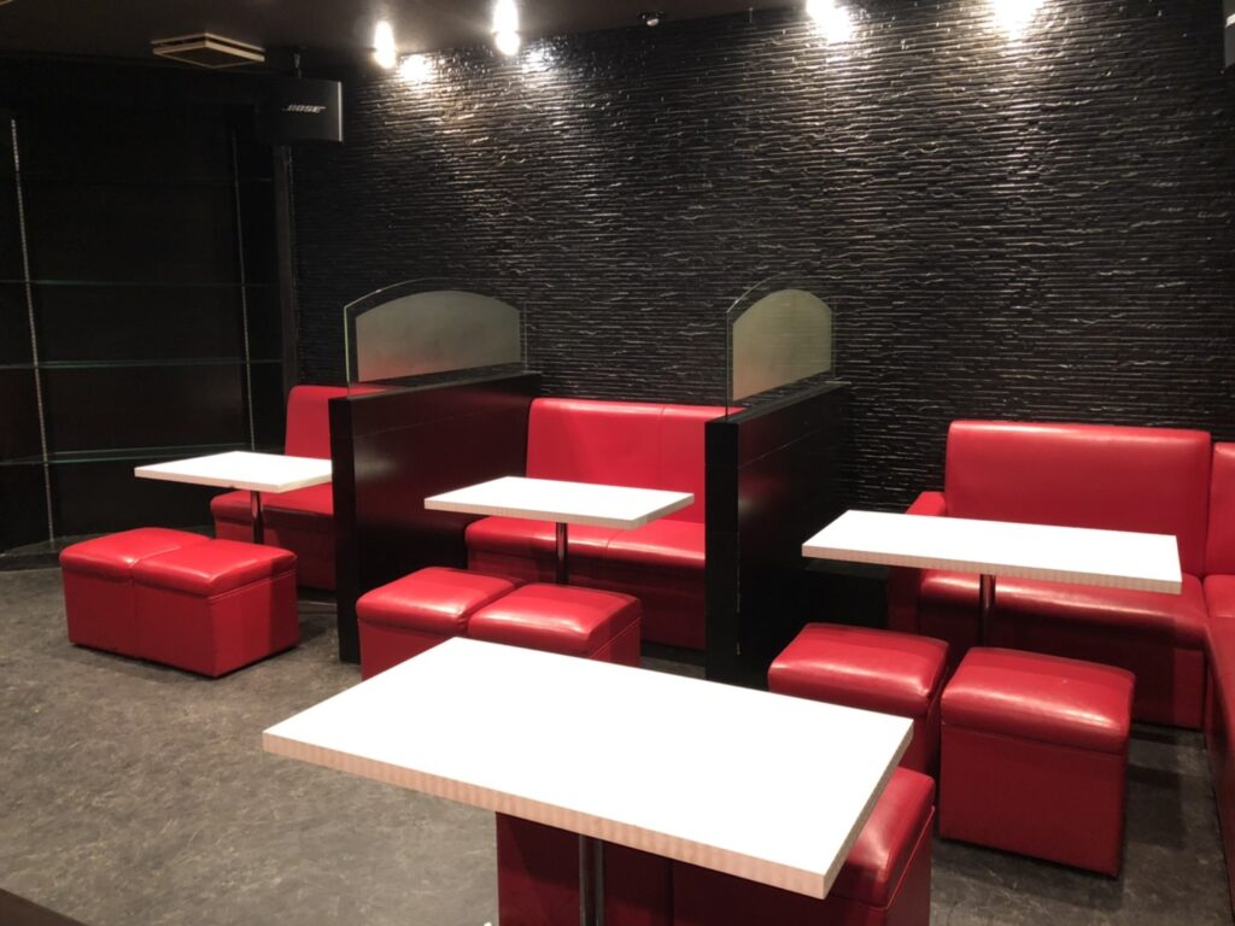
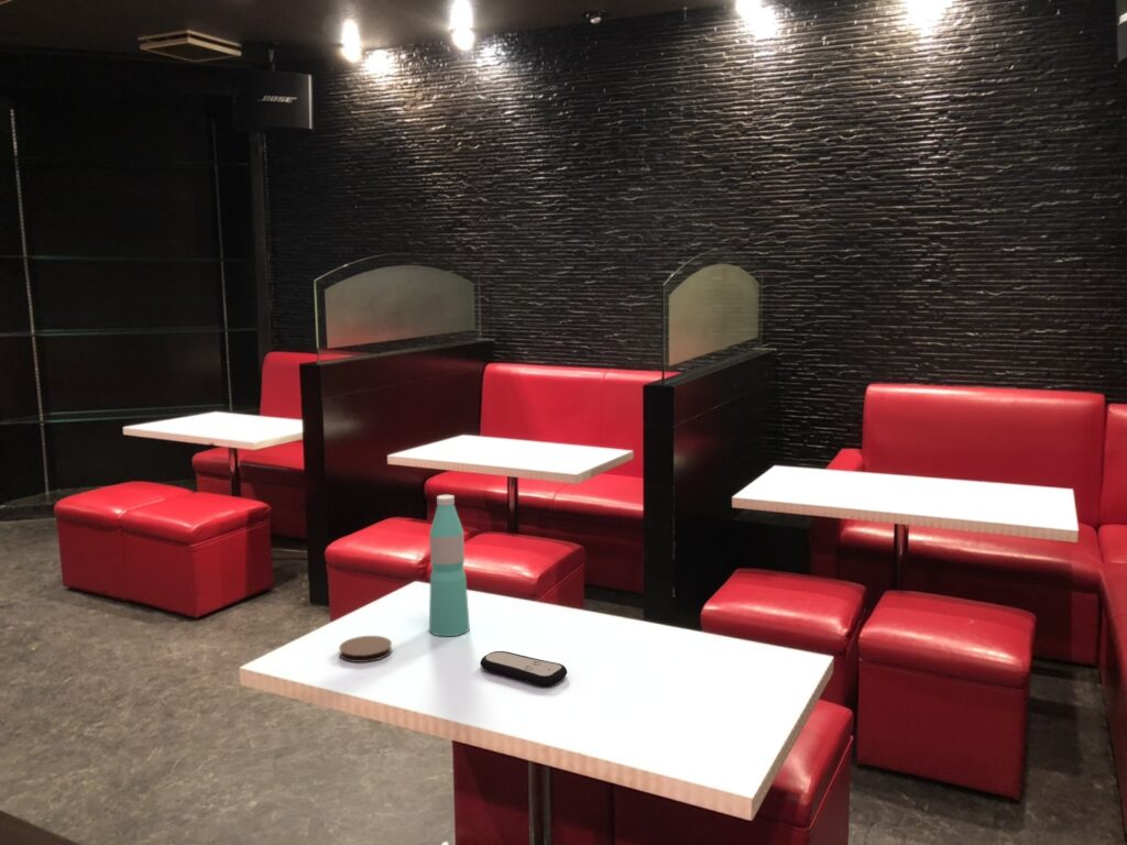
+ water bottle [428,494,471,637]
+ remote control [479,650,568,688]
+ coaster [338,635,393,663]
